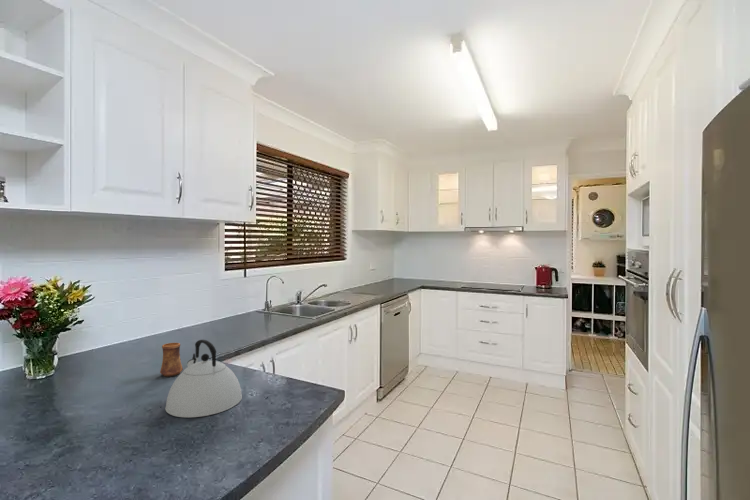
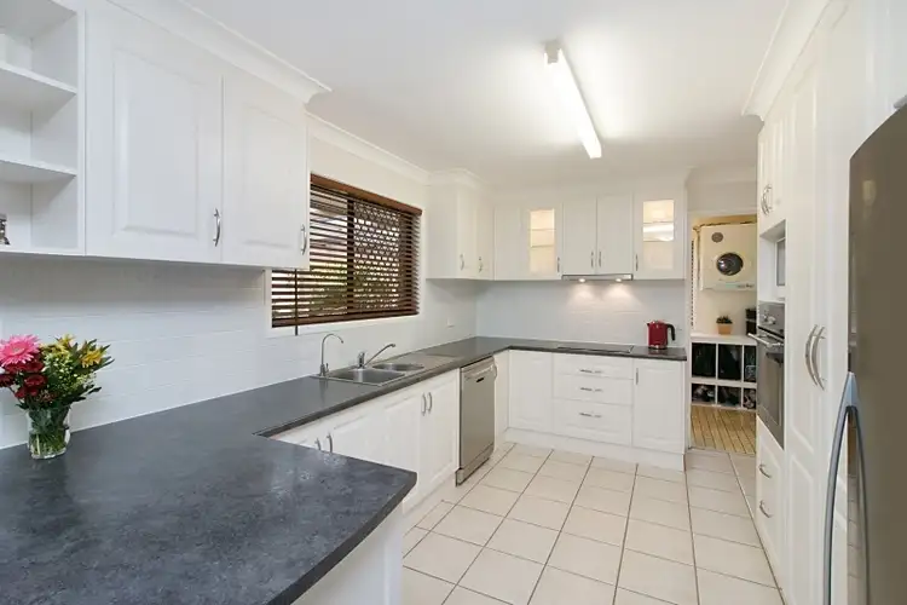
- kettle [164,339,243,418]
- cup [159,342,184,377]
